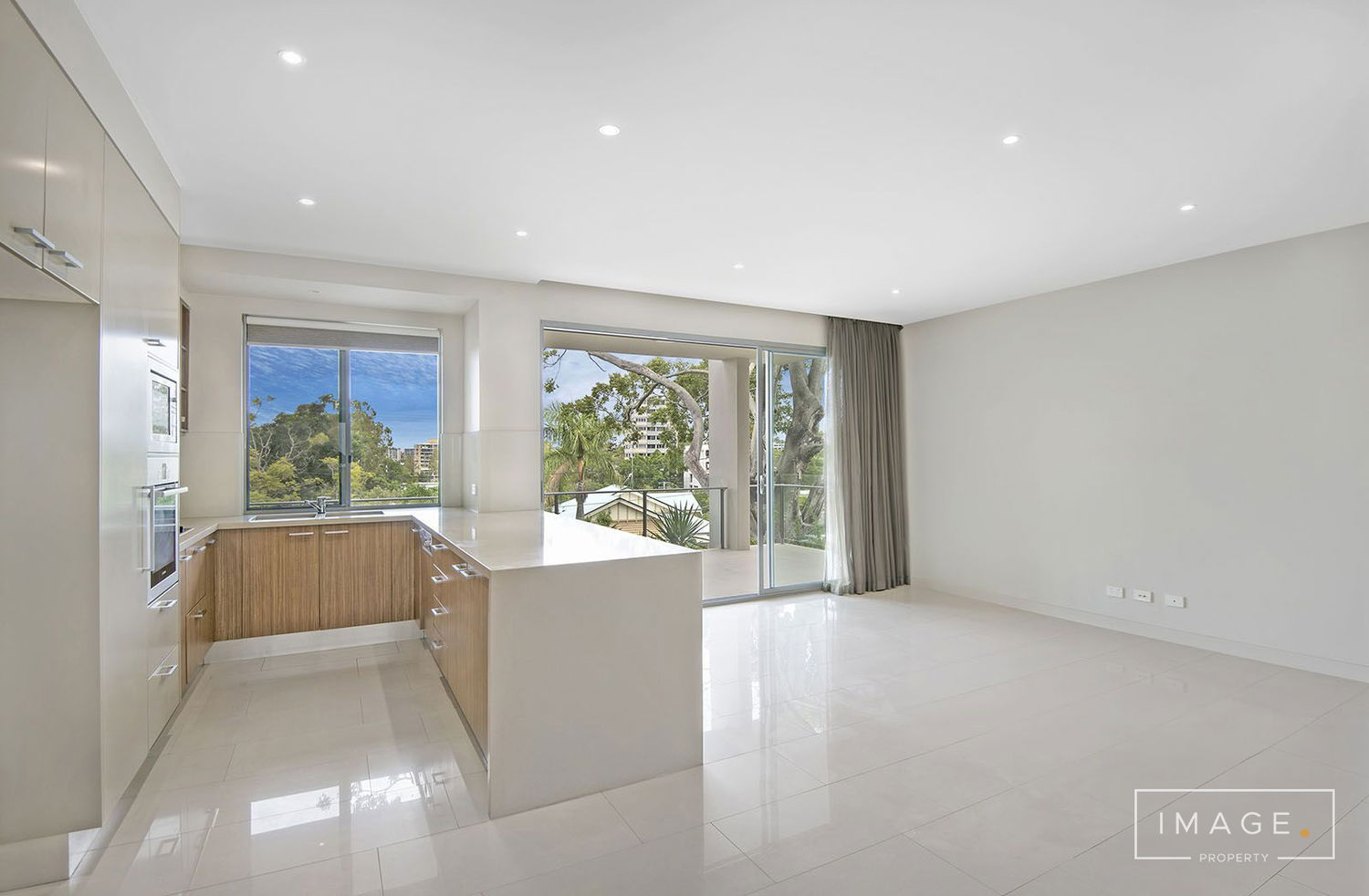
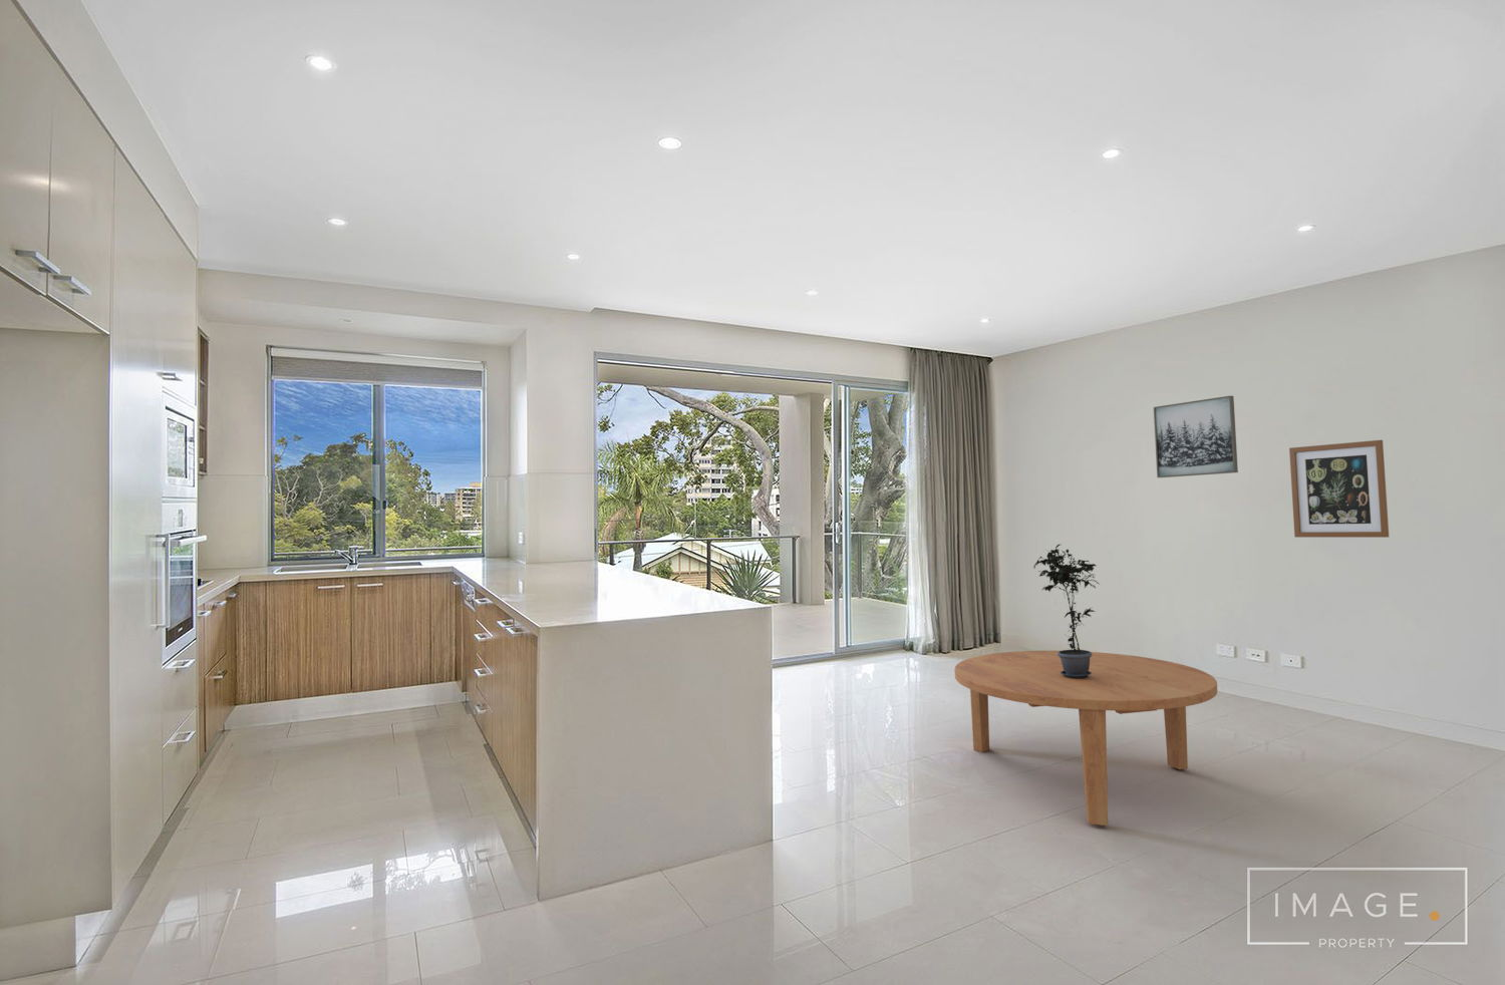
+ wall art [1153,395,1239,478]
+ potted plant [1032,544,1099,678]
+ wall art [1288,440,1390,539]
+ coffee table [954,650,1218,827]
